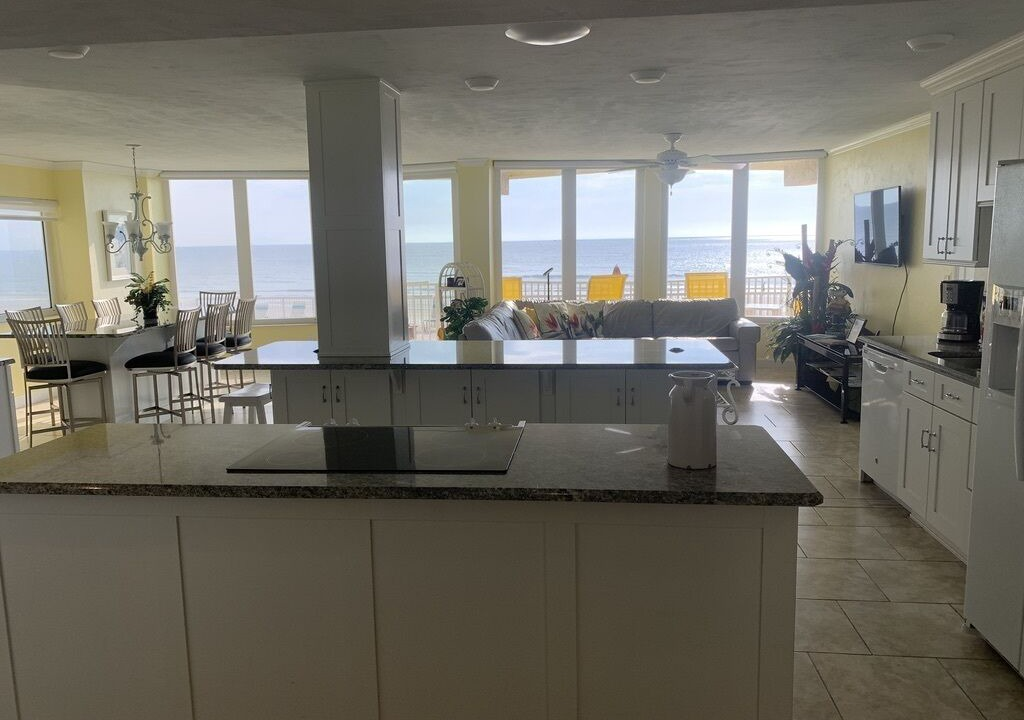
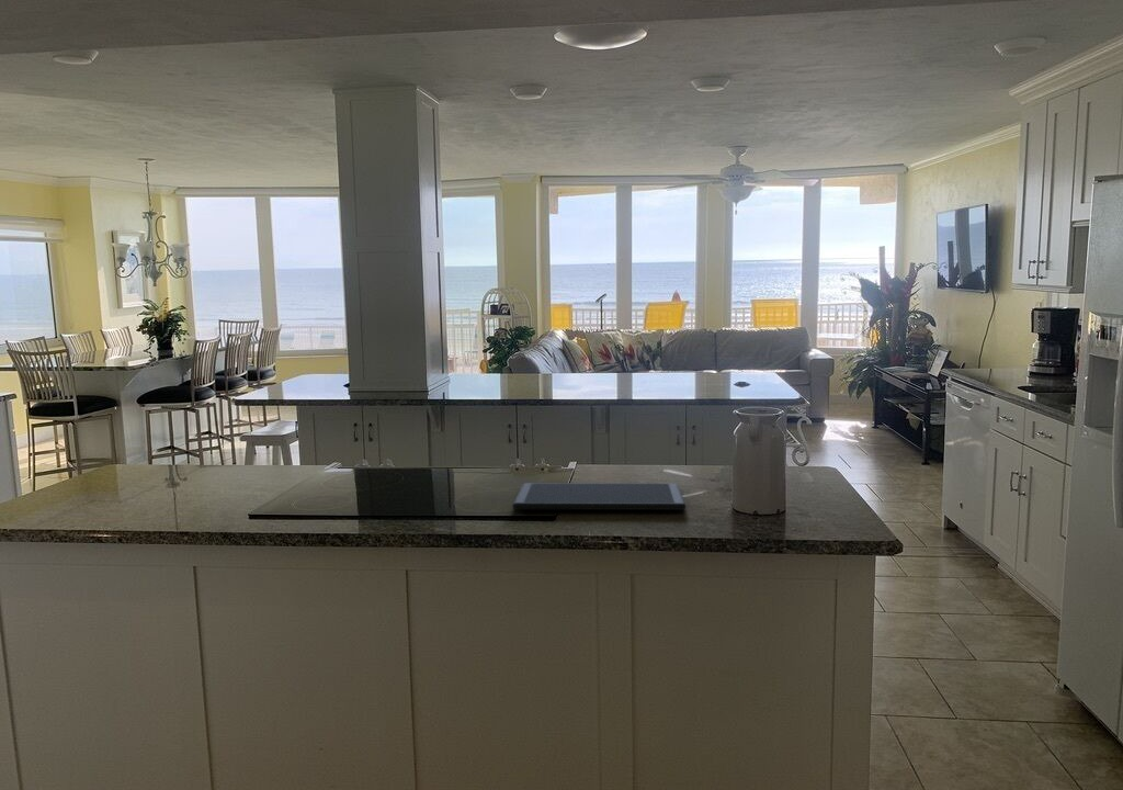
+ cutting board [511,482,687,511]
